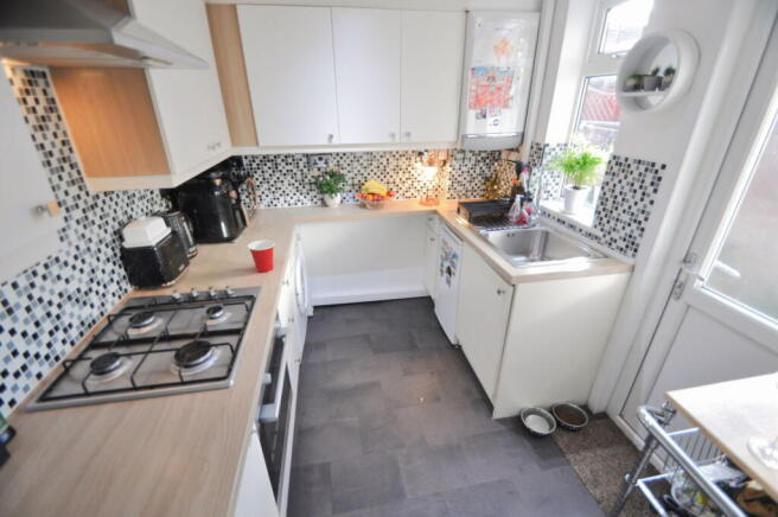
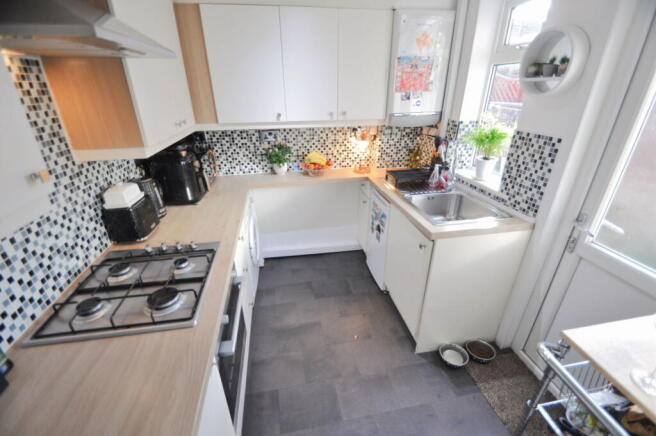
- cup [247,240,276,274]
